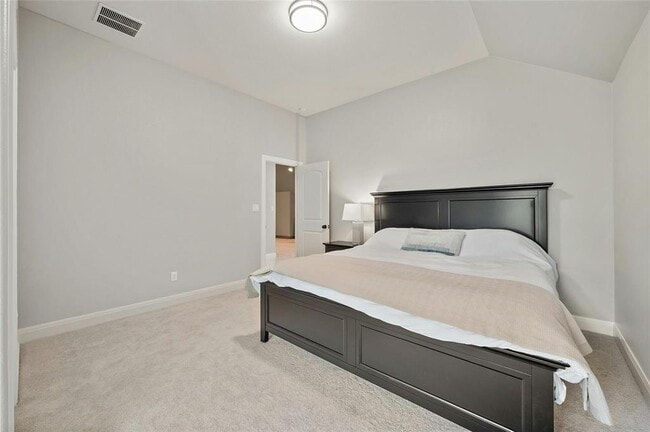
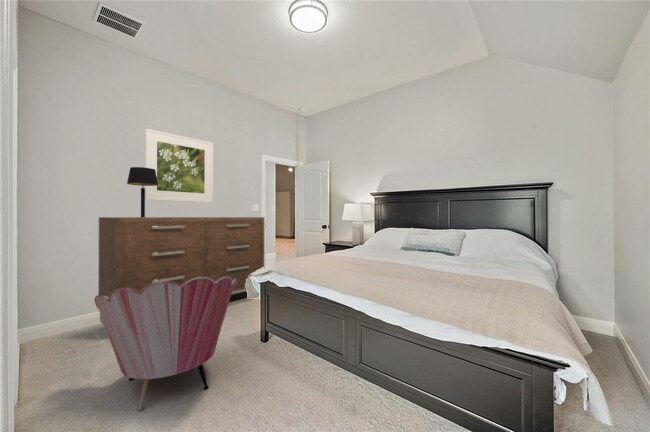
+ table lamp [126,166,158,217]
+ dresser [97,216,266,326]
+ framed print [144,128,214,204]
+ armchair [94,277,236,411]
